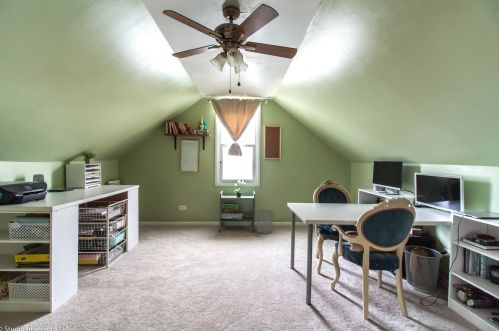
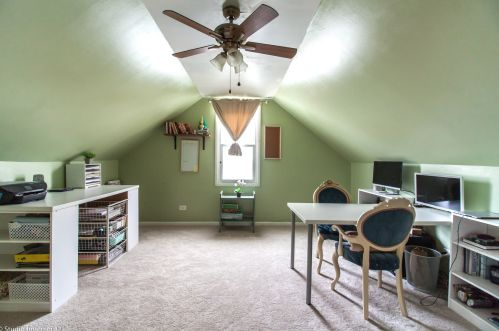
- waste bin [255,209,274,234]
